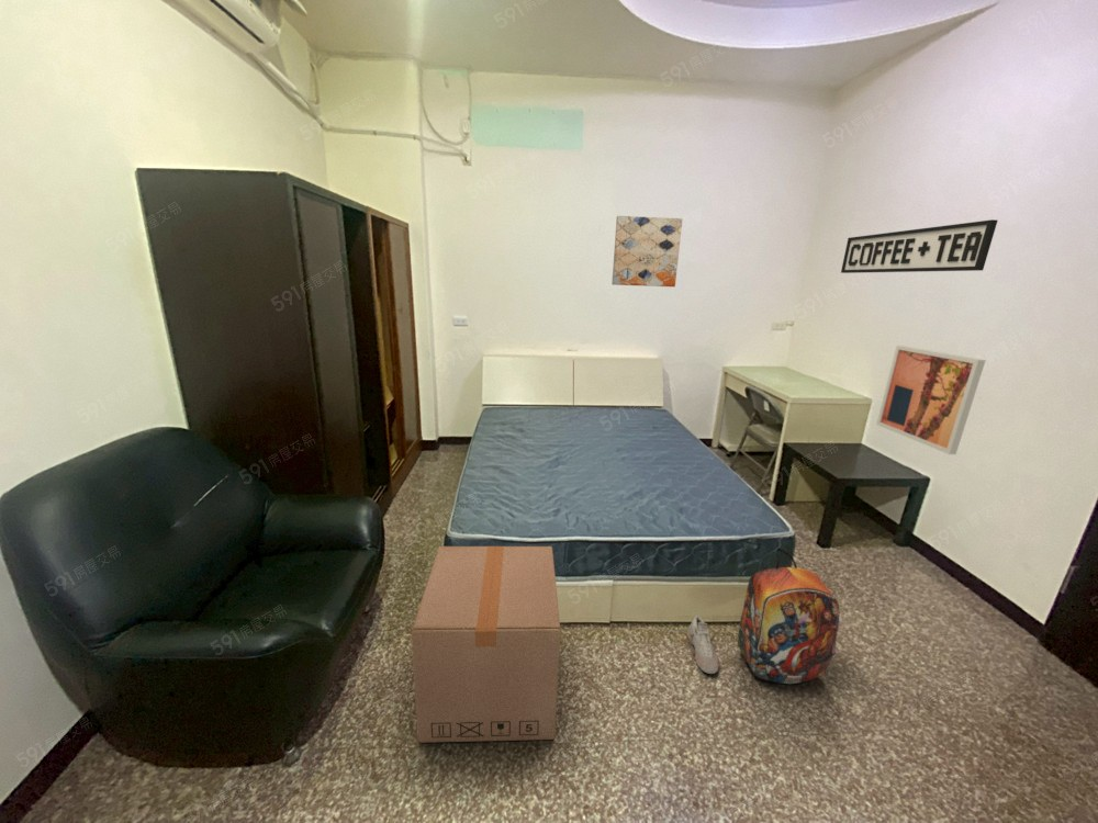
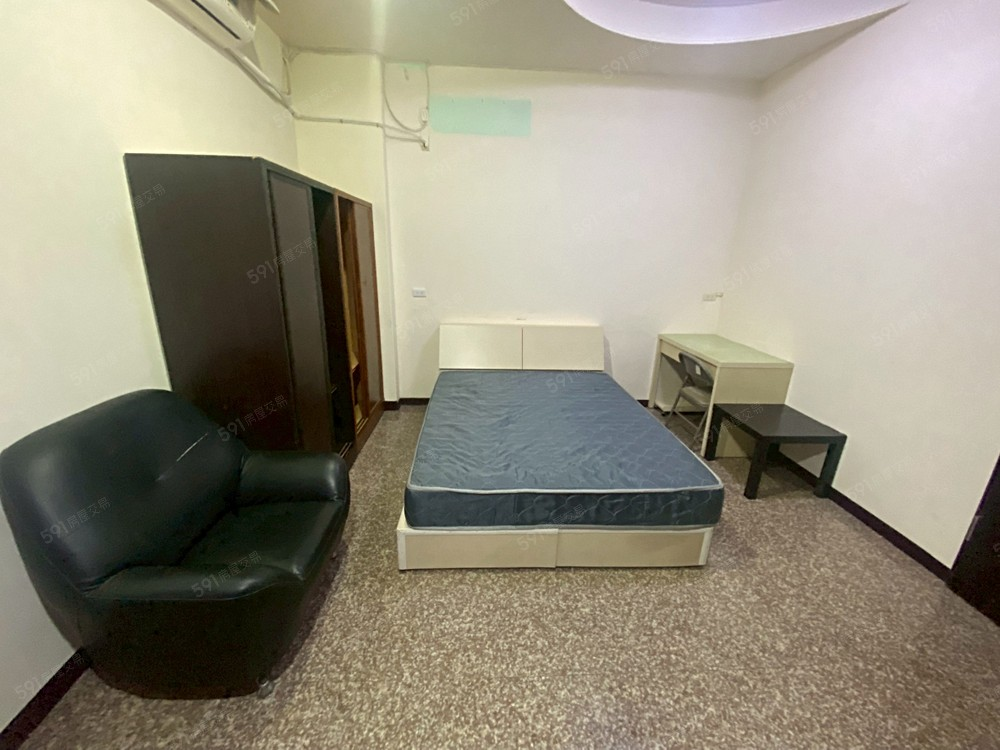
- cardboard box [410,545,561,744]
- backpack [737,548,840,685]
- sign [840,218,998,274]
- wall art [875,345,987,455]
- shoe [686,615,720,675]
- wall art [610,215,683,288]
